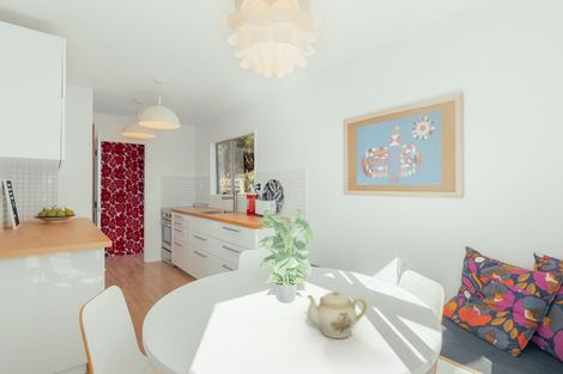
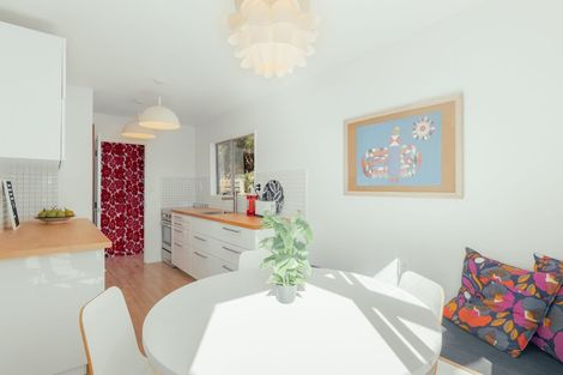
- teapot [305,289,368,339]
